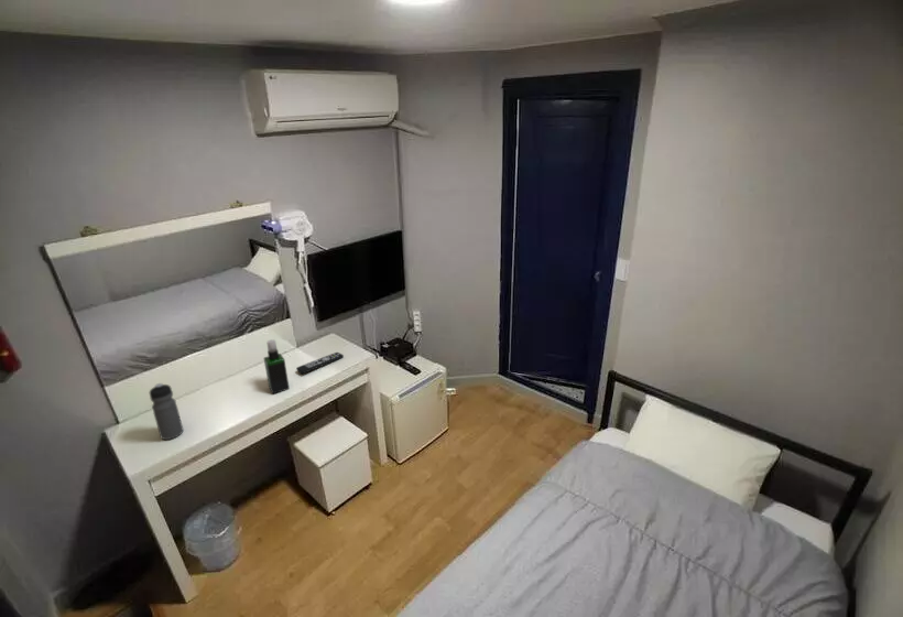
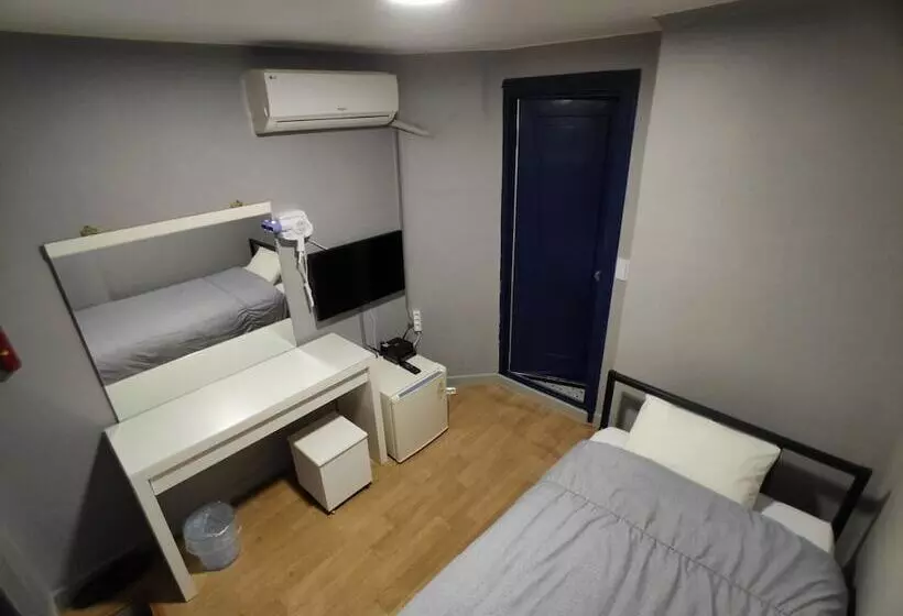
- spray bottle [263,338,291,394]
- water bottle [149,382,184,441]
- remote control [295,351,345,375]
